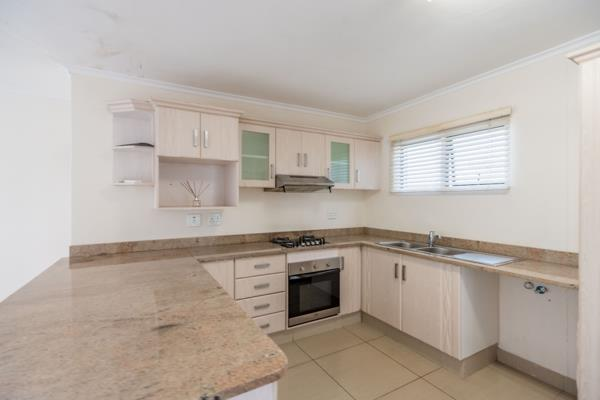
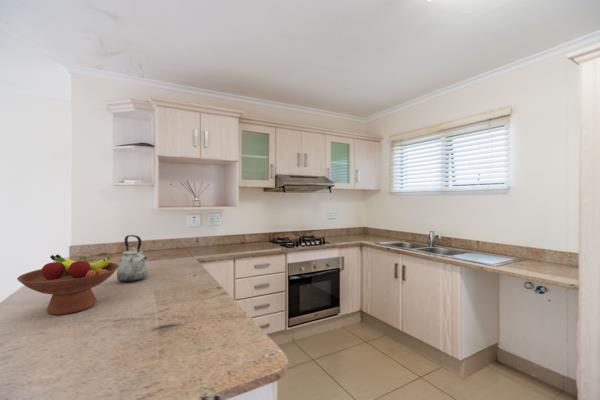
+ fruit bowl [16,254,119,316]
+ kettle [116,234,149,283]
